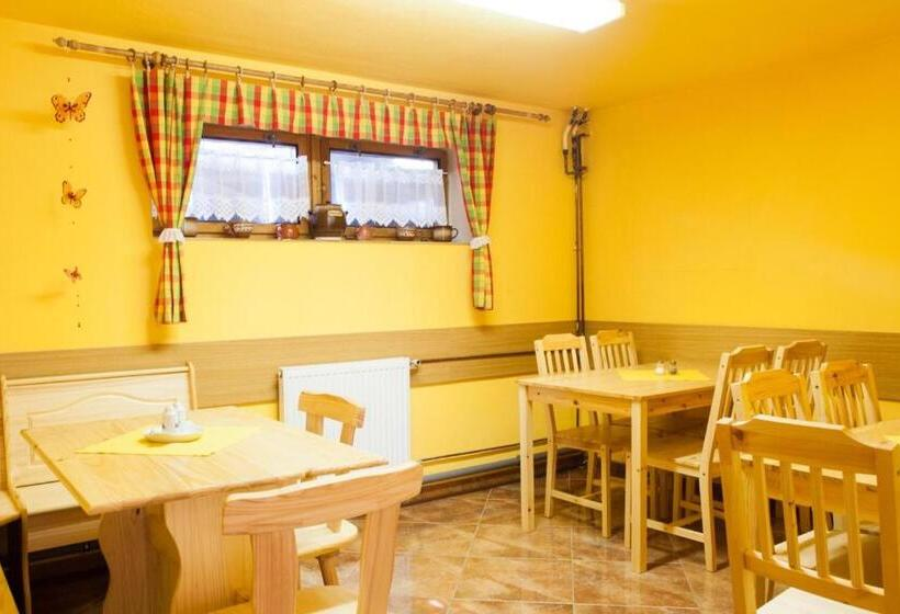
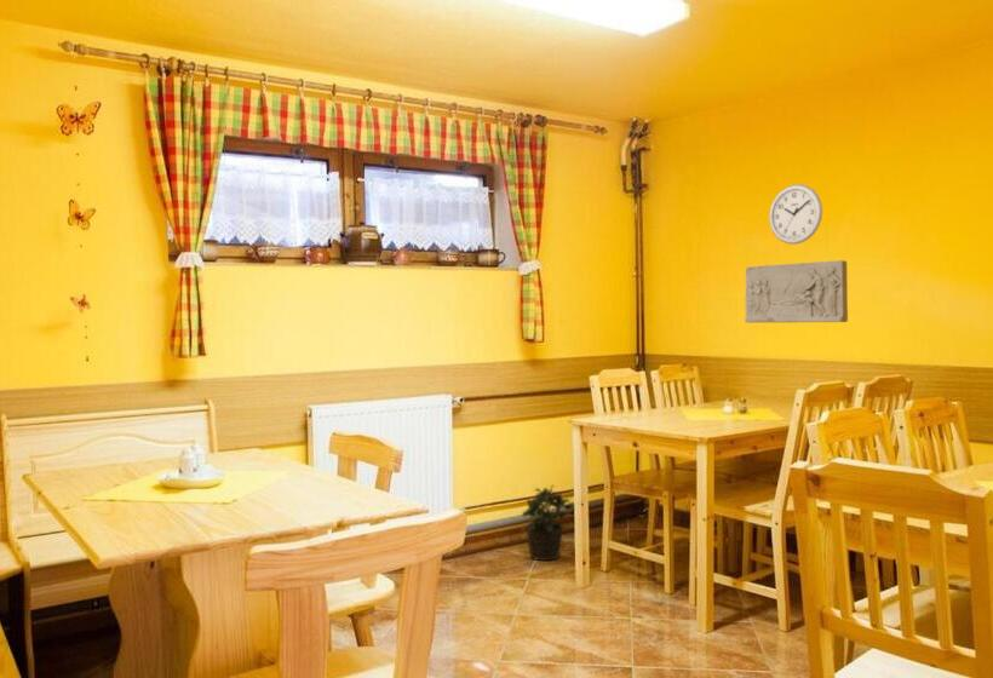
+ wall clock [768,183,823,246]
+ potted plant [521,484,575,562]
+ relief sculpture [744,259,849,323]
